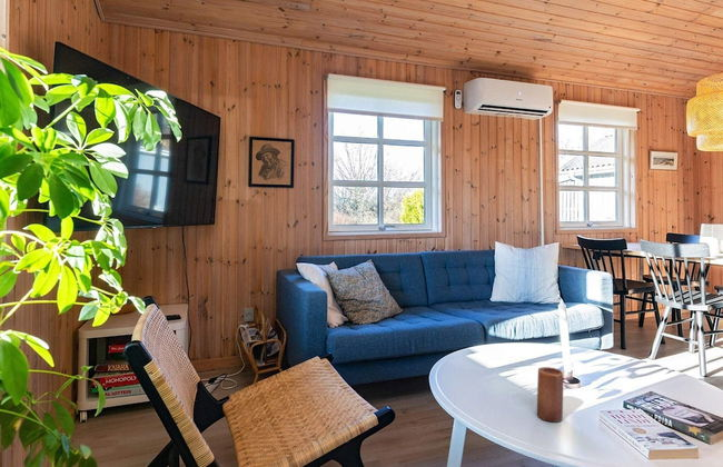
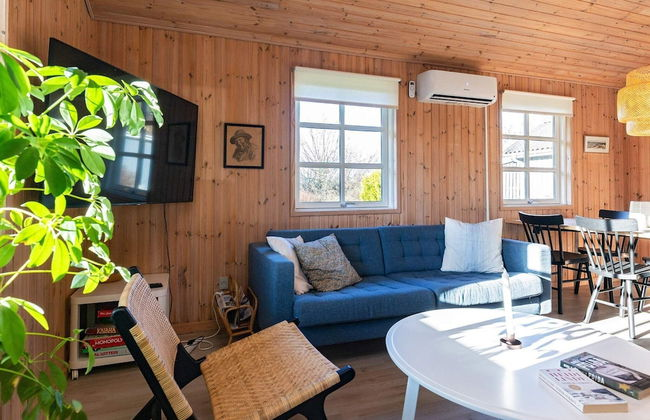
- candle [536,366,564,424]
